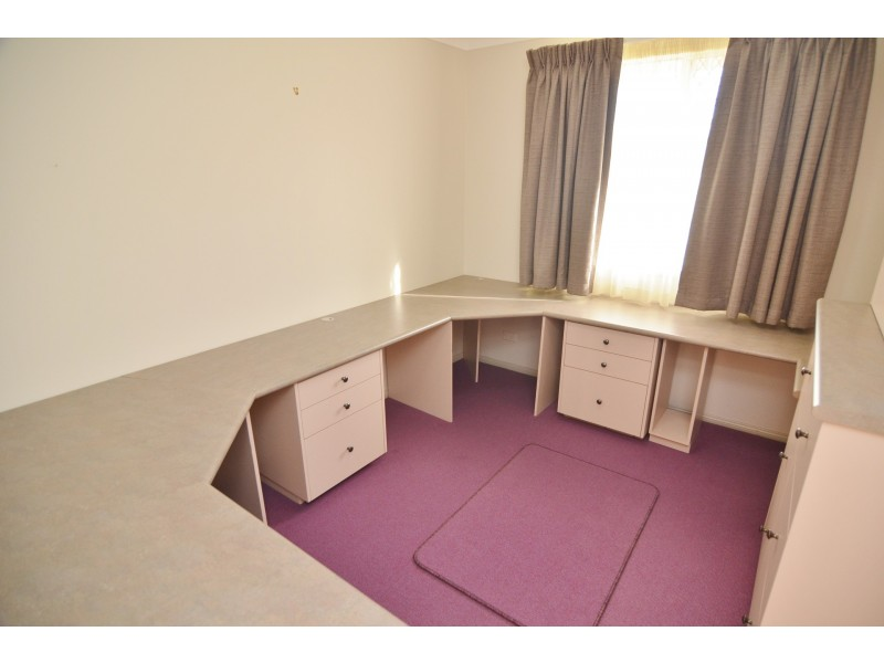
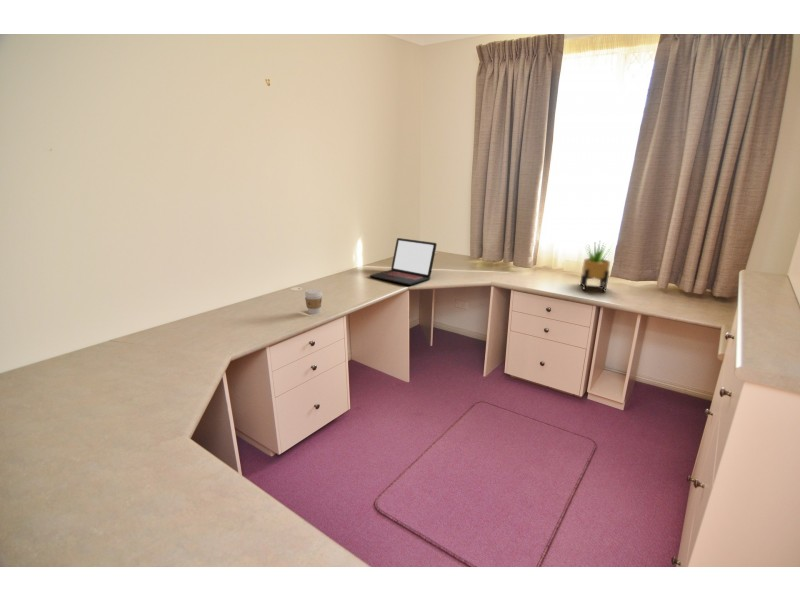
+ potted plant [579,241,613,293]
+ laptop [369,237,438,286]
+ coffee cup [304,288,323,315]
